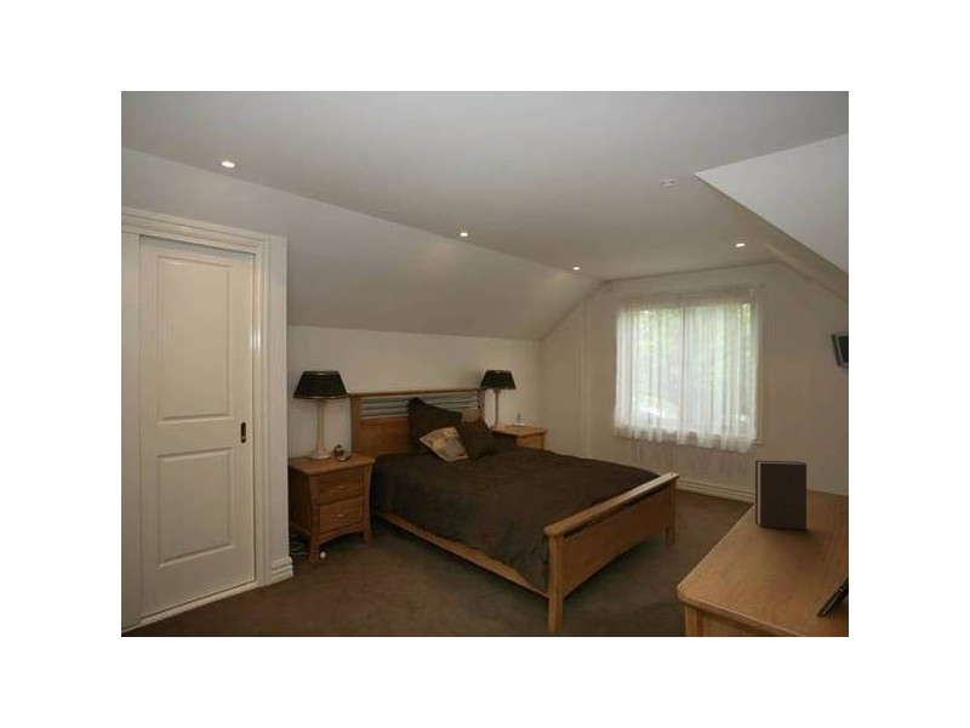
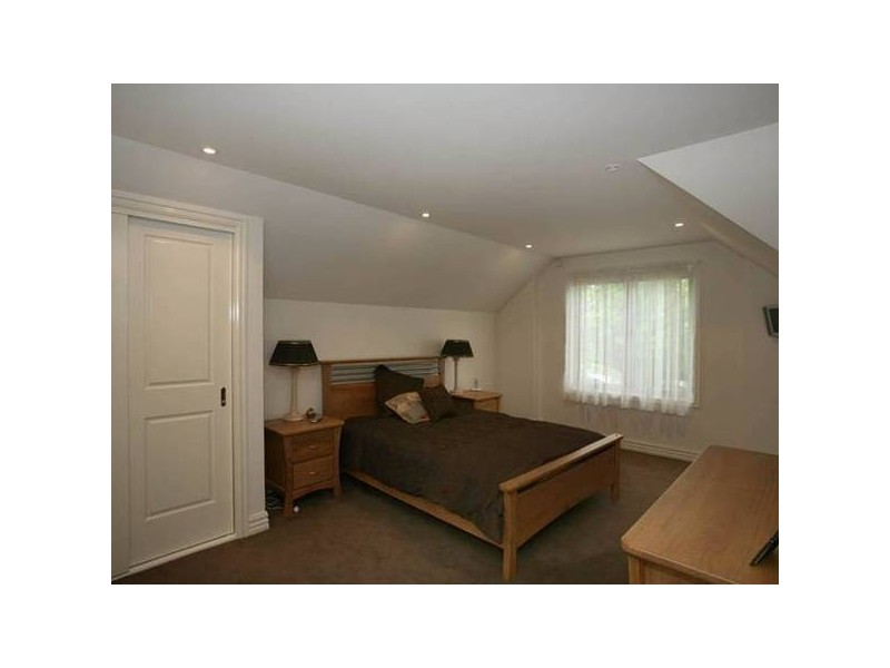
- book [754,459,808,530]
